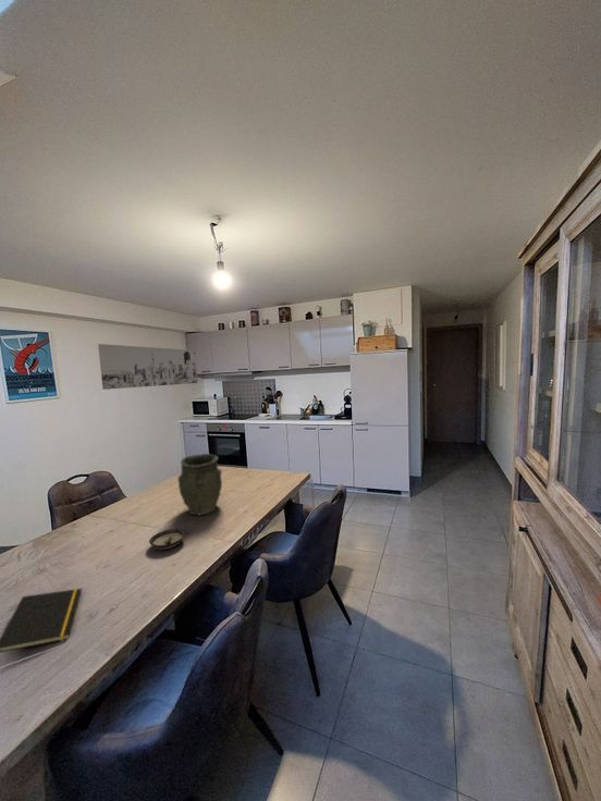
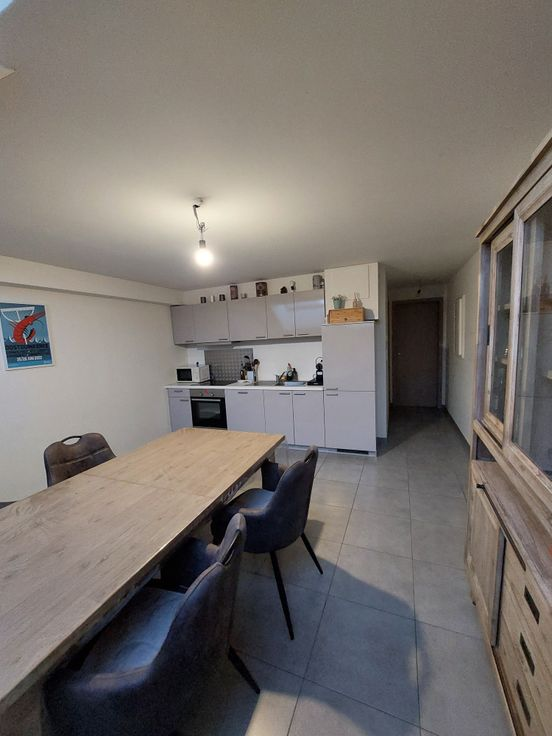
- saucer [148,528,186,551]
- wall art [97,343,199,391]
- vase [177,453,223,516]
- notepad [0,588,83,654]
